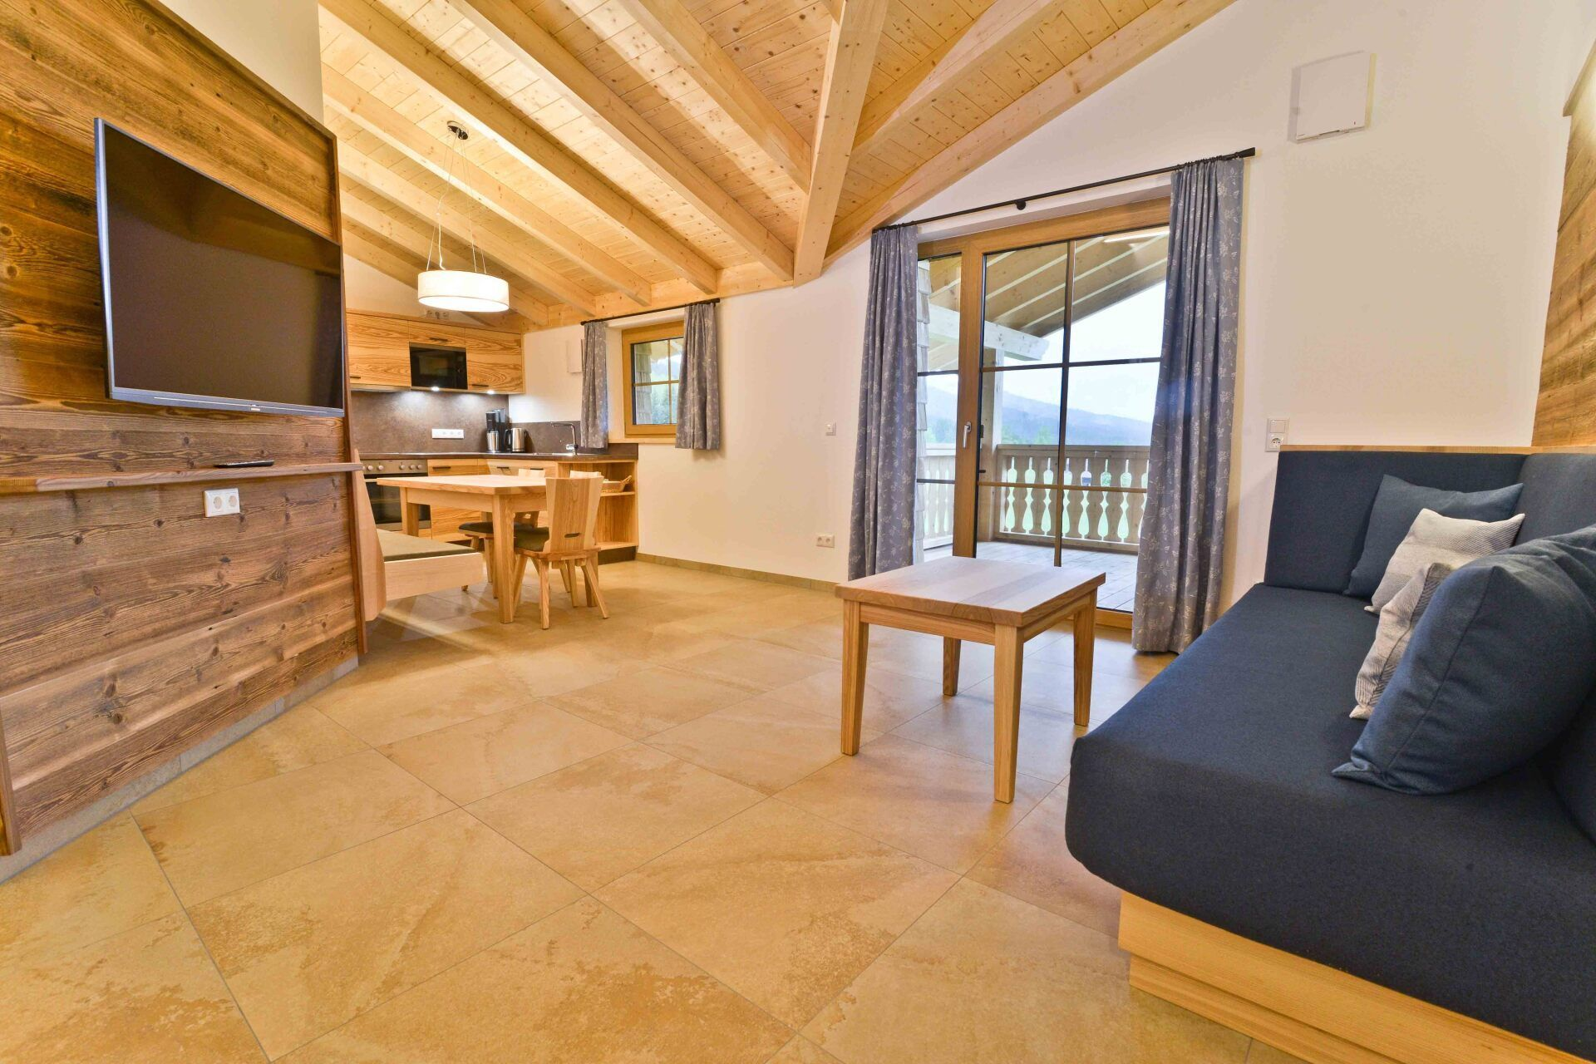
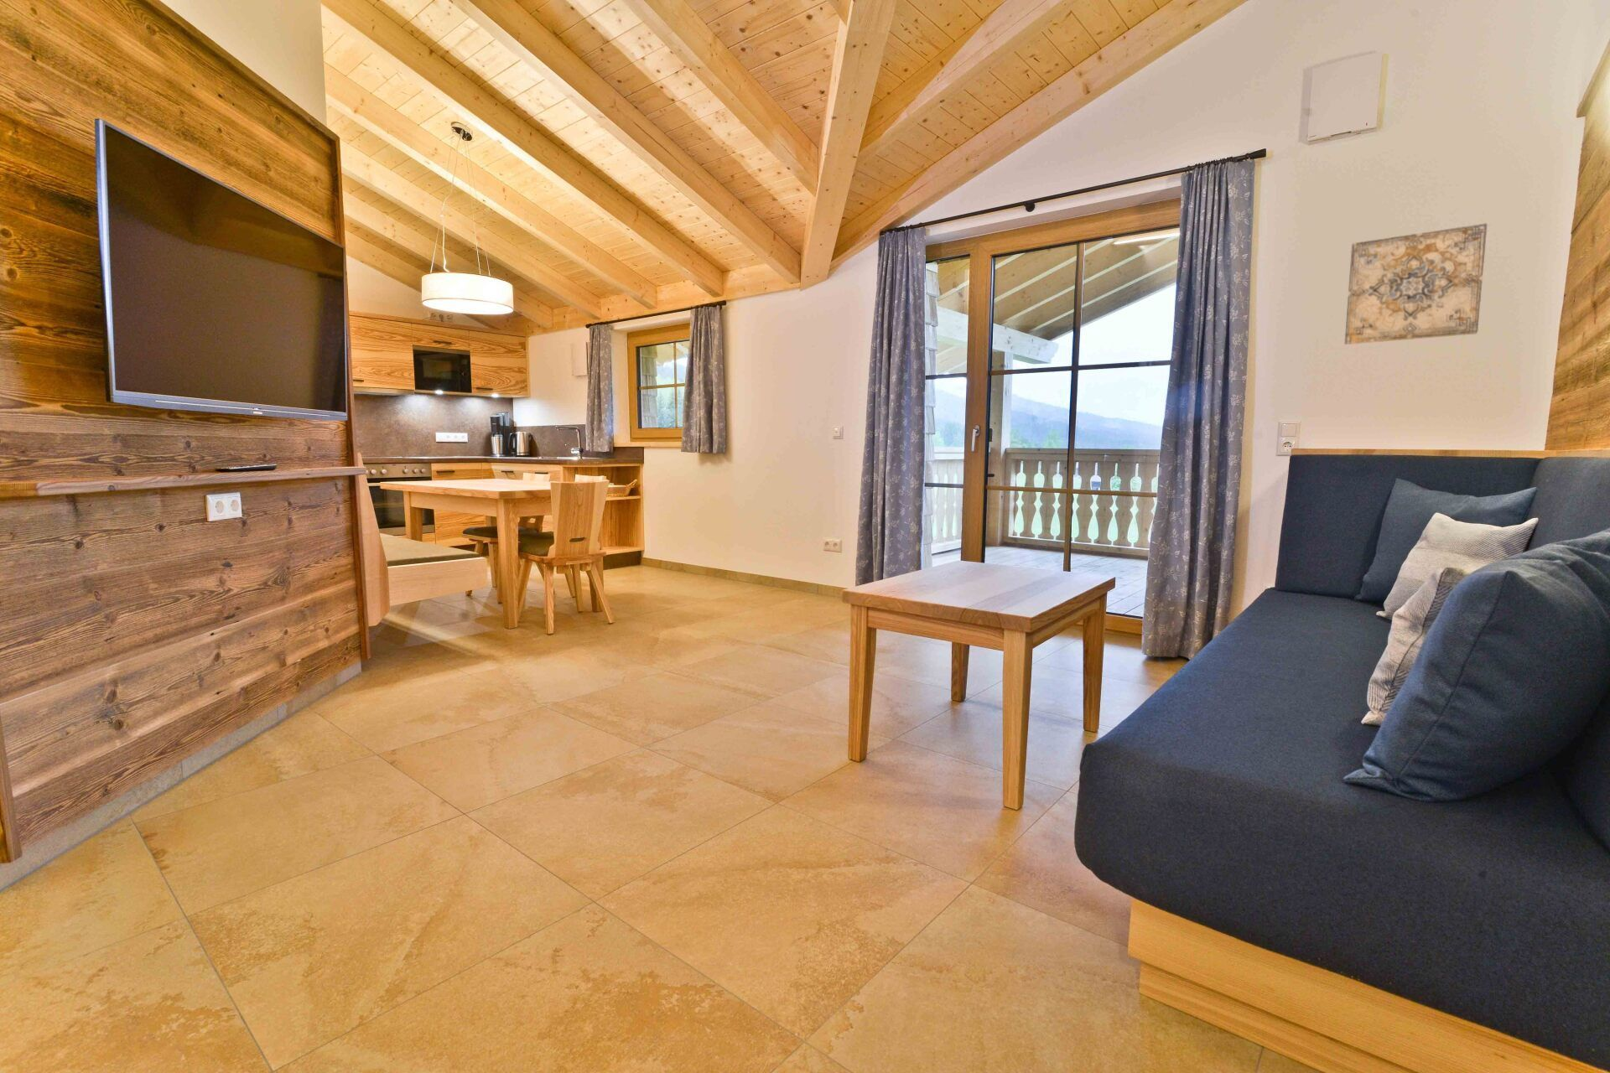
+ wall art [1344,223,1489,345]
